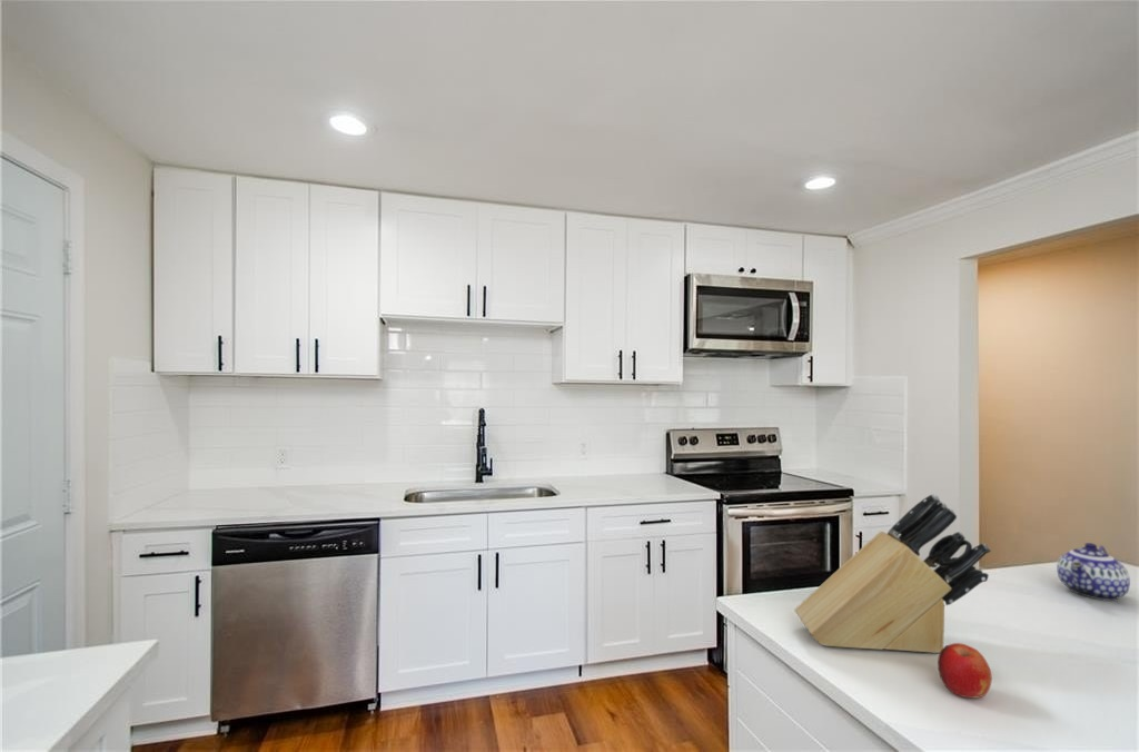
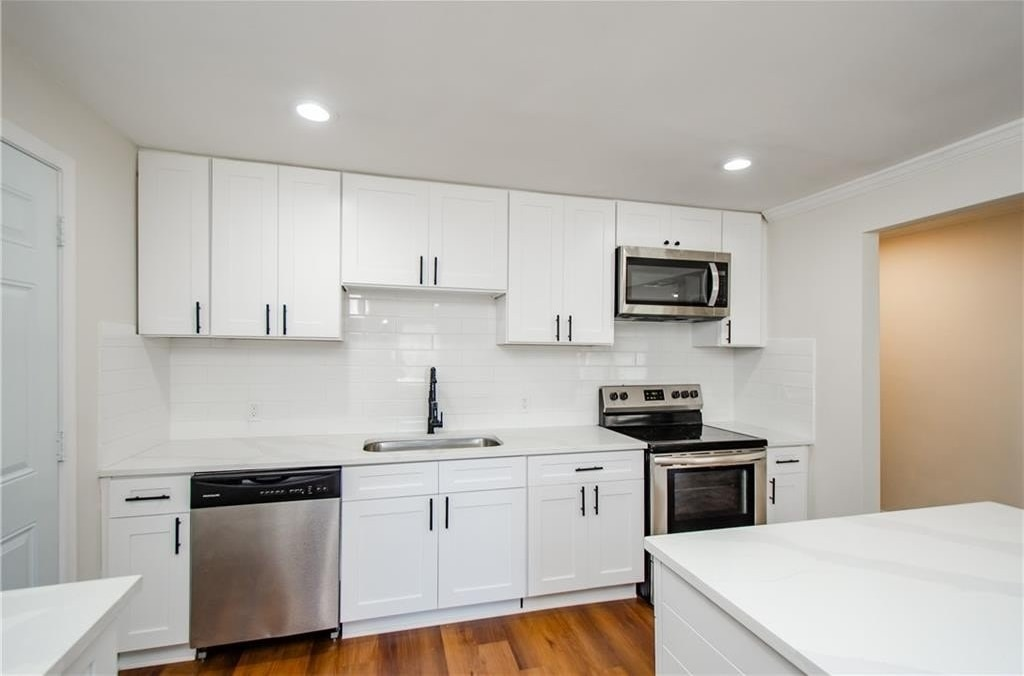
- knife block [793,493,992,654]
- teapot [1056,542,1131,602]
- fruit [937,642,993,700]
